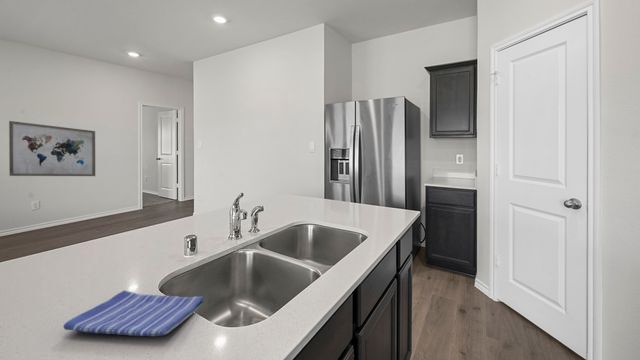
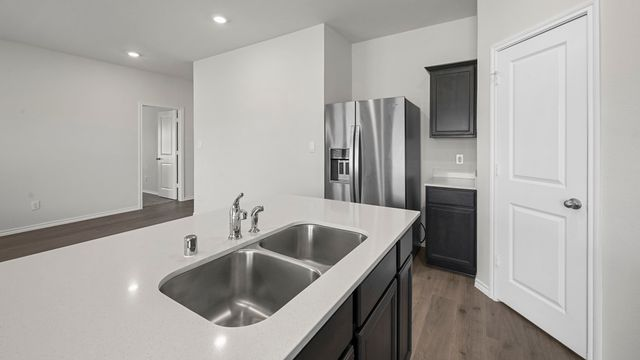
- dish towel [62,290,205,337]
- wall art [8,120,96,177]
